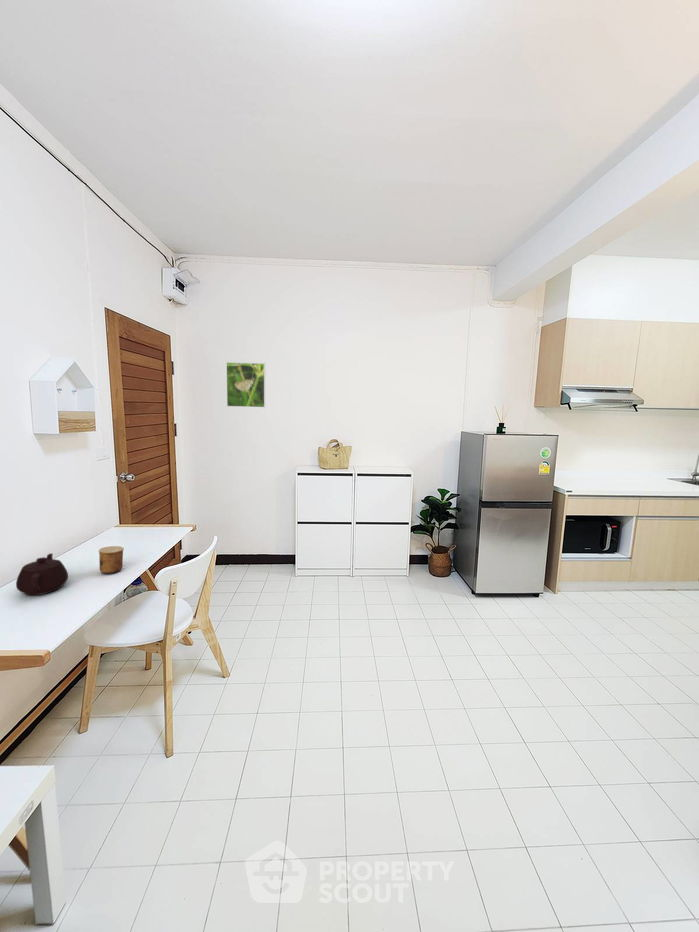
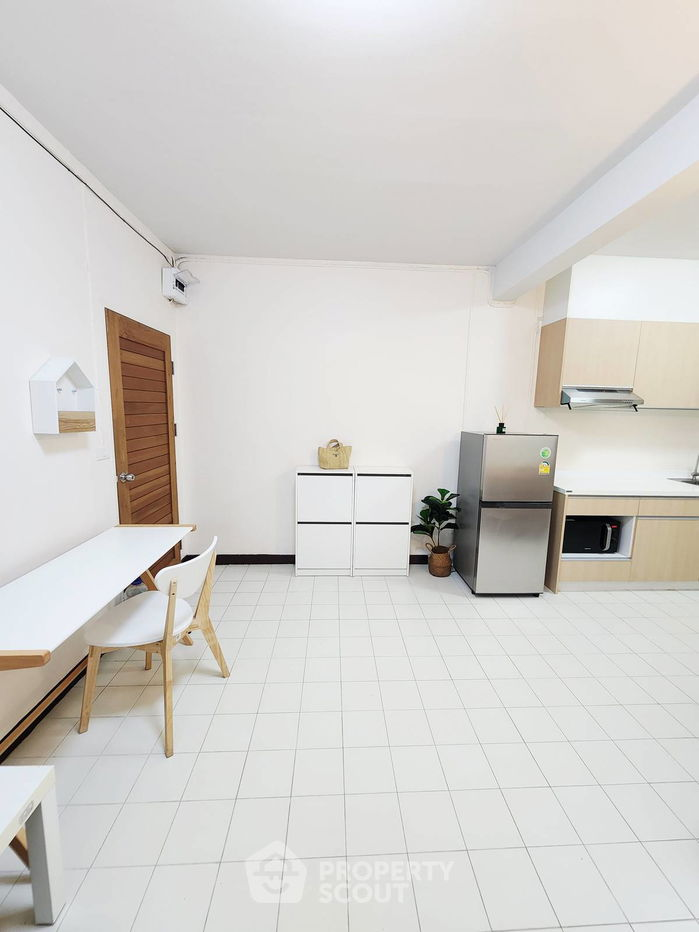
- teapot [15,552,69,596]
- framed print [225,361,266,408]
- cup [98,545,125,575]
